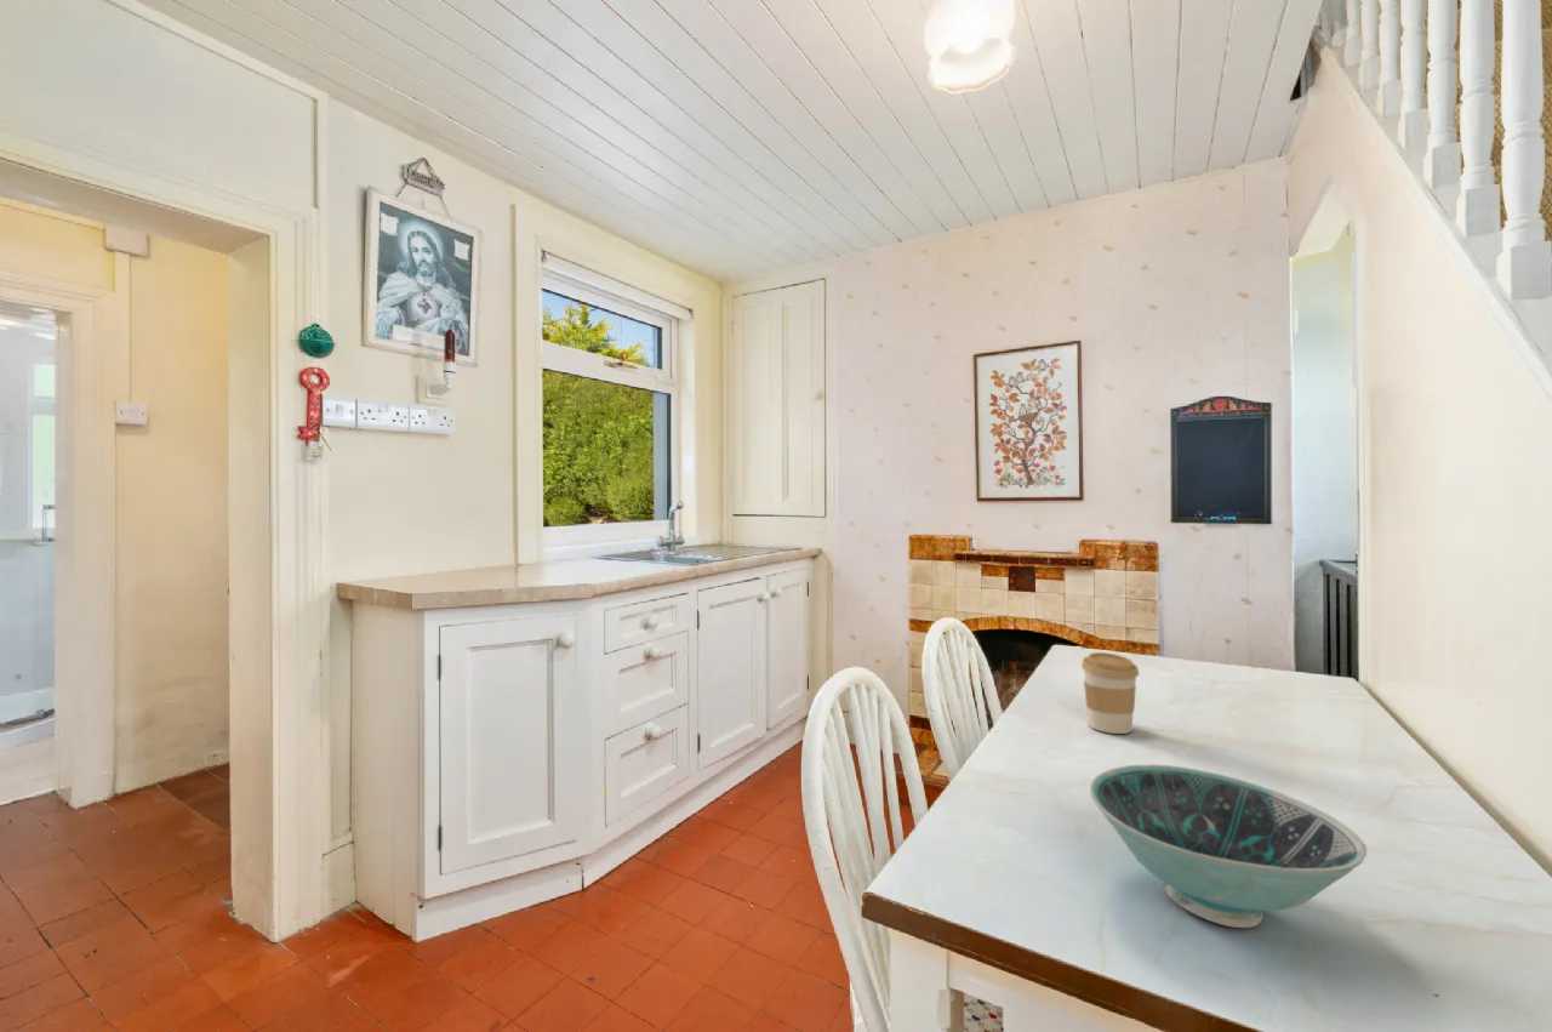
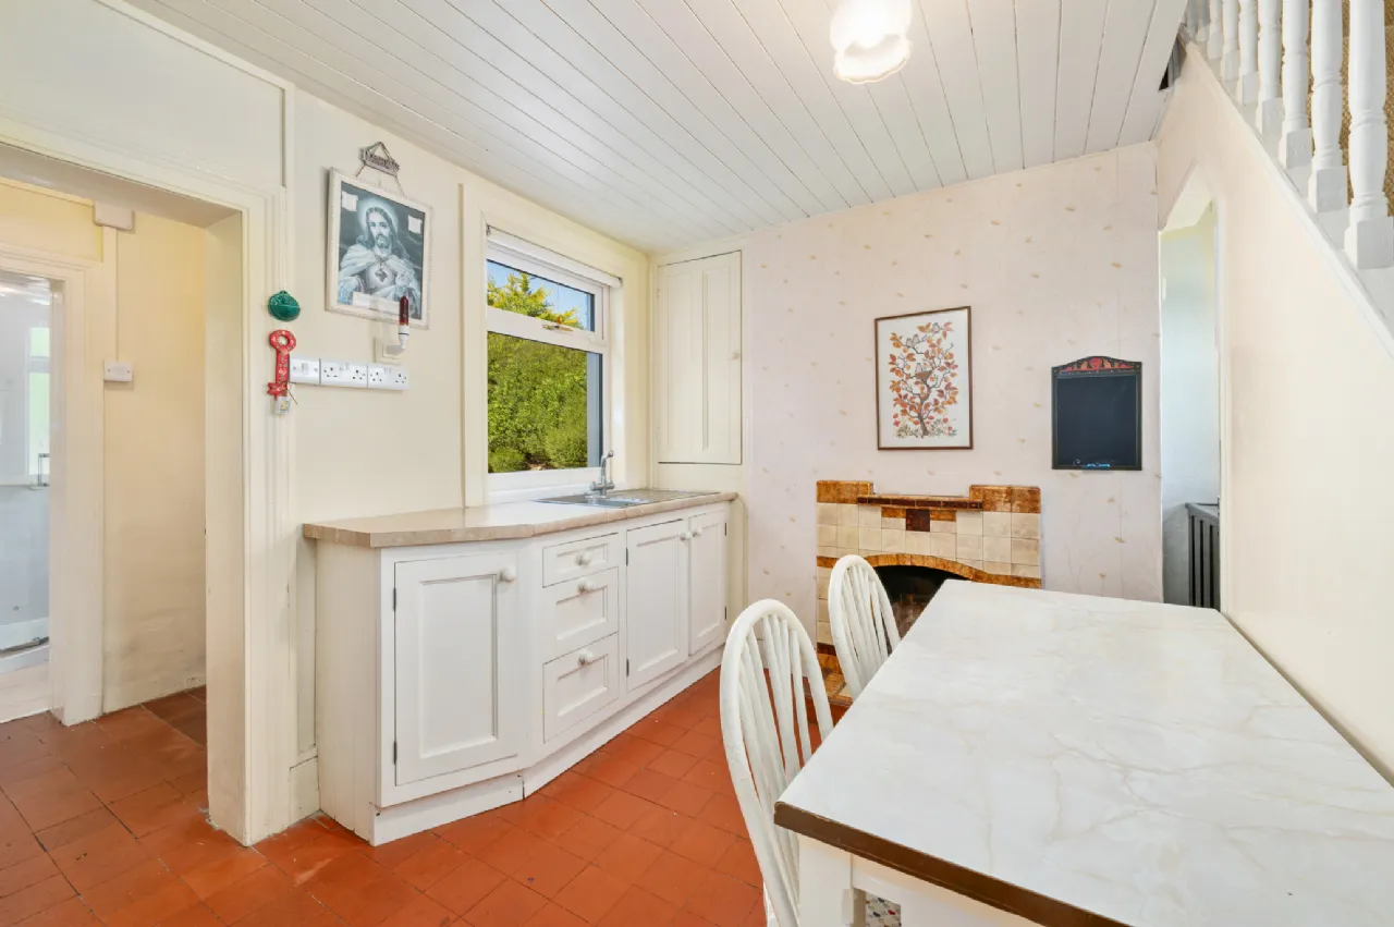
- bowl [1089,763,1368,929]
- coffee cup [1080,651,1140,735]
